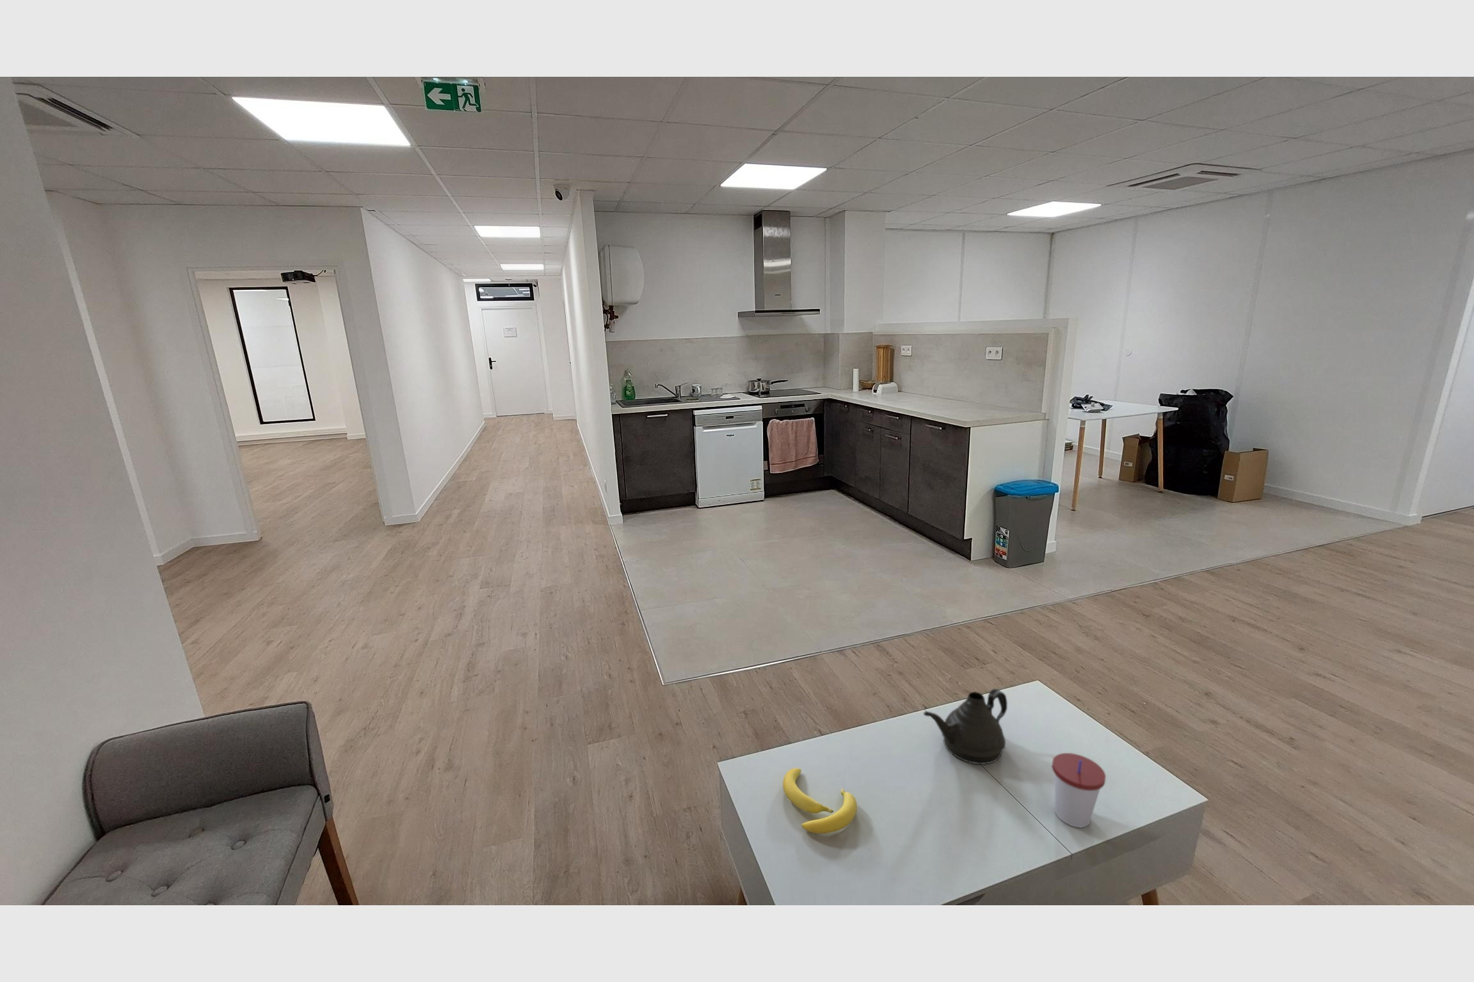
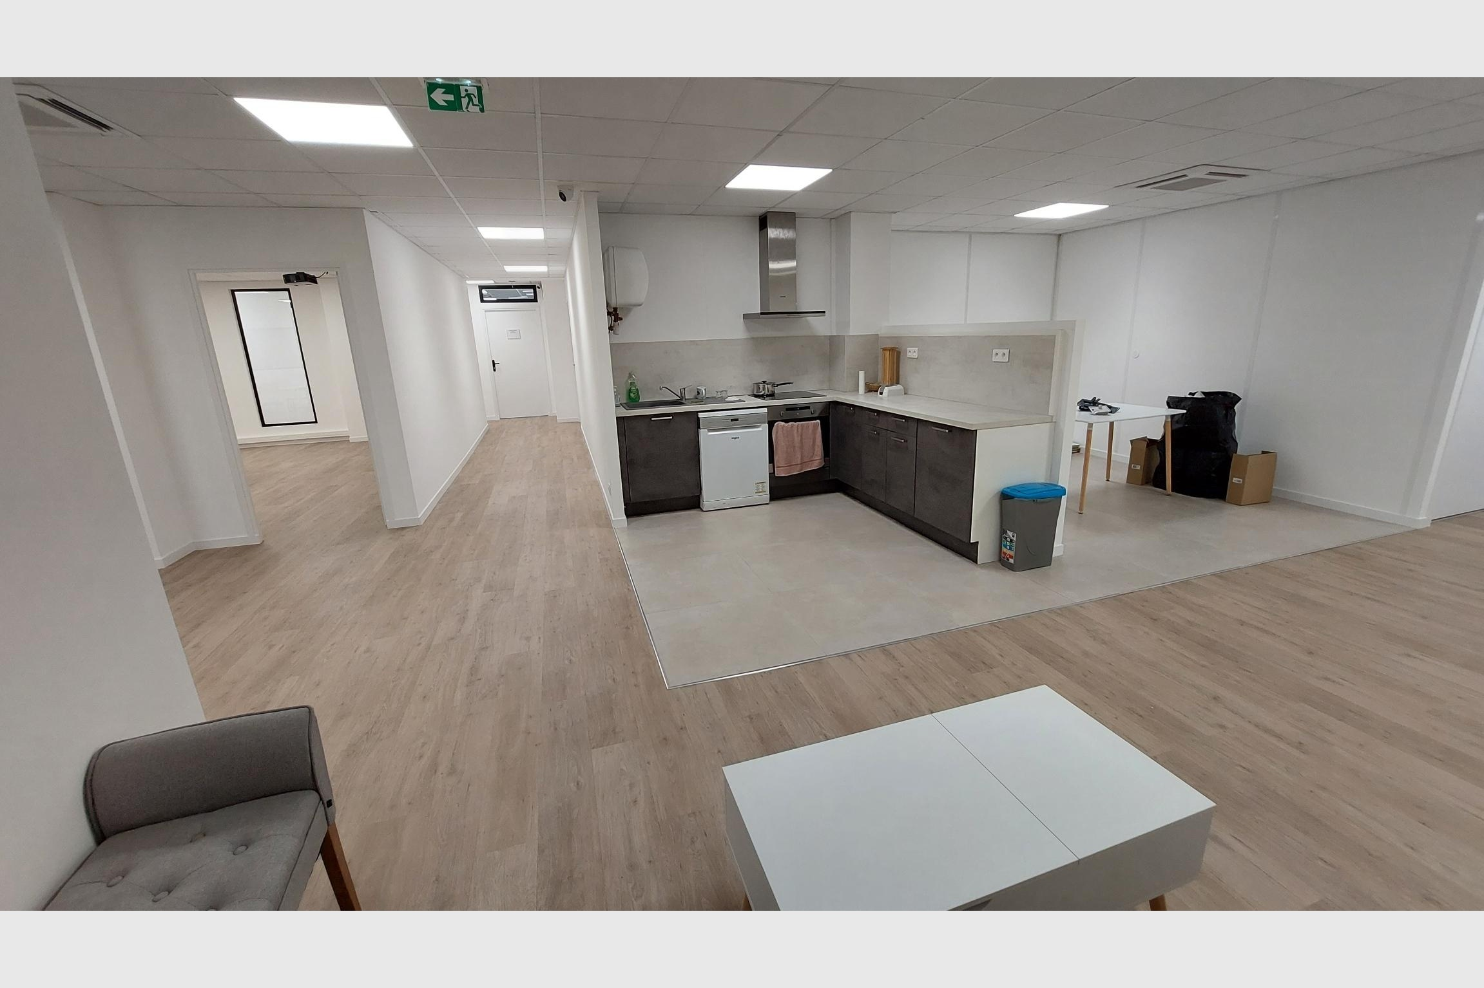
- banana [782,767,858,834]
- cup [1052,752,1107,827]
- teapot [923,688,1008,765]
